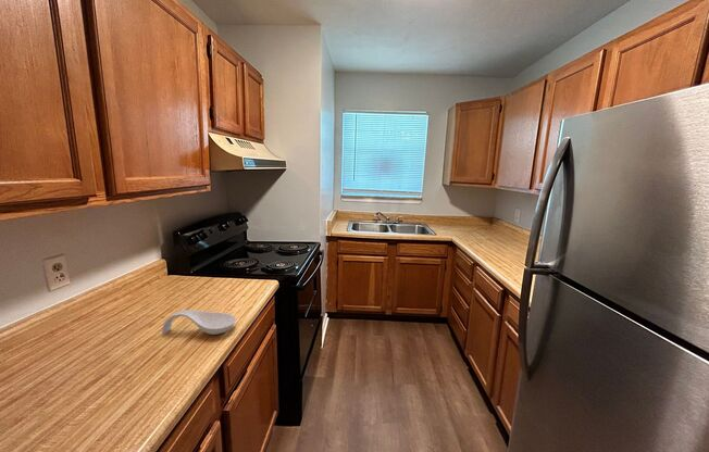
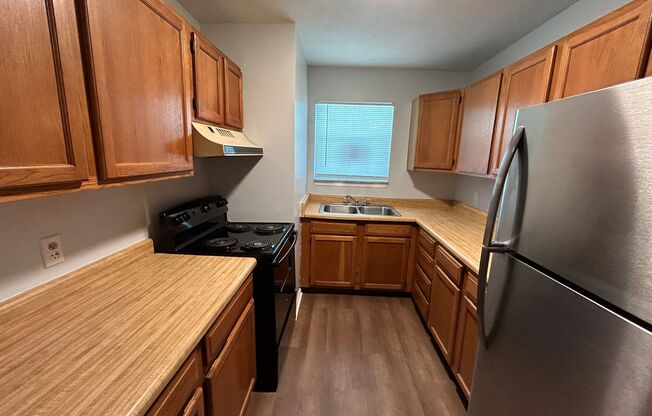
- spoon rest [161,309,237,336]
